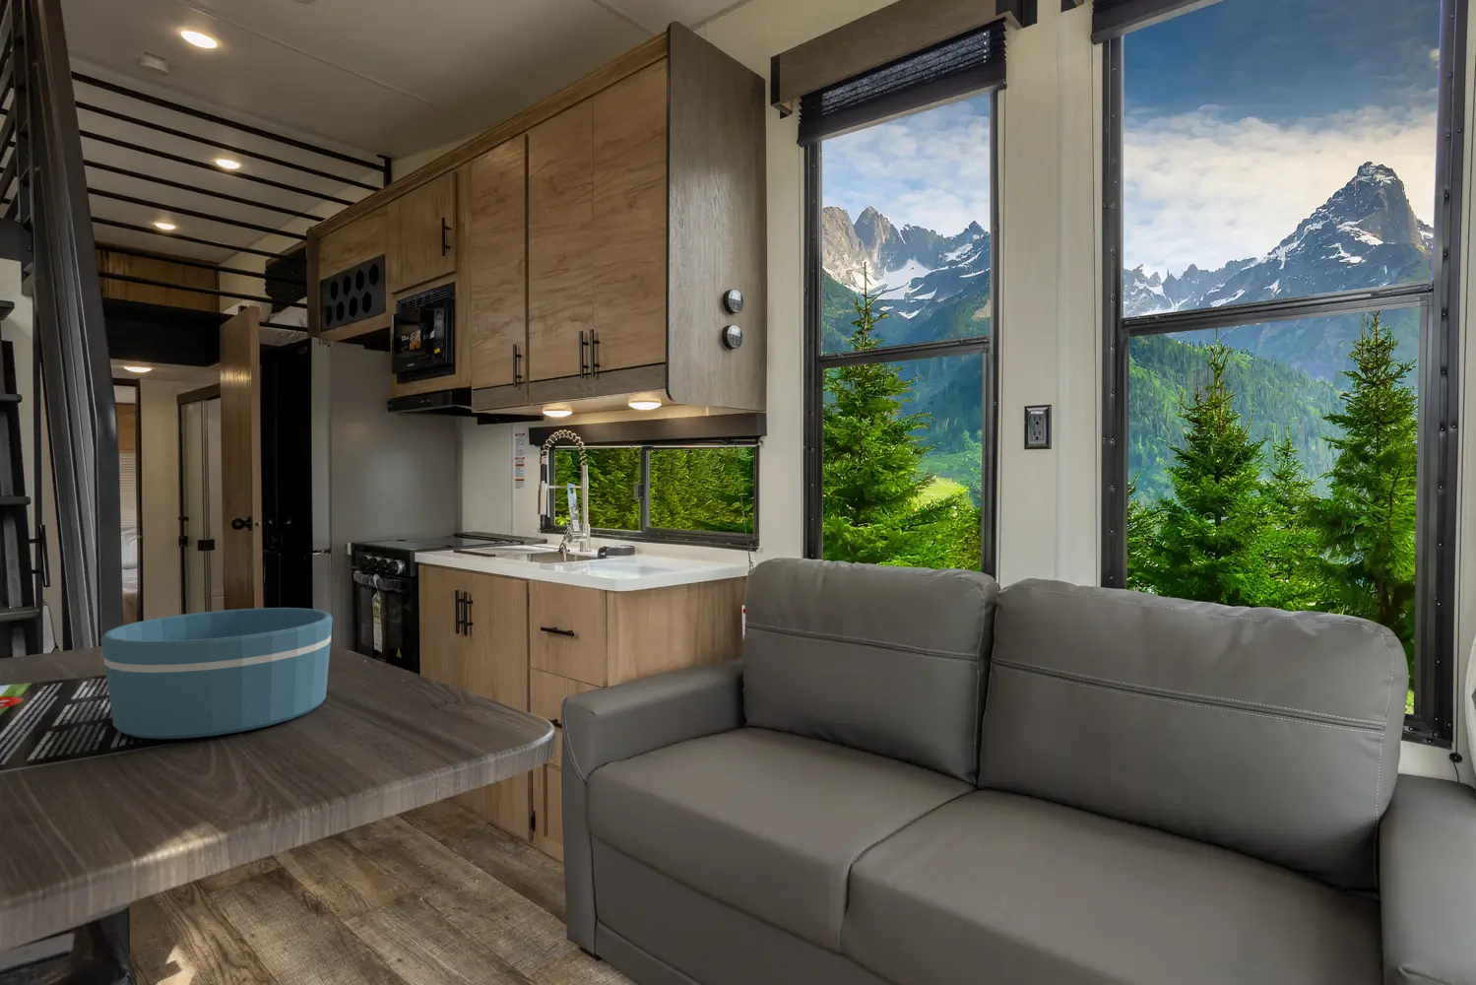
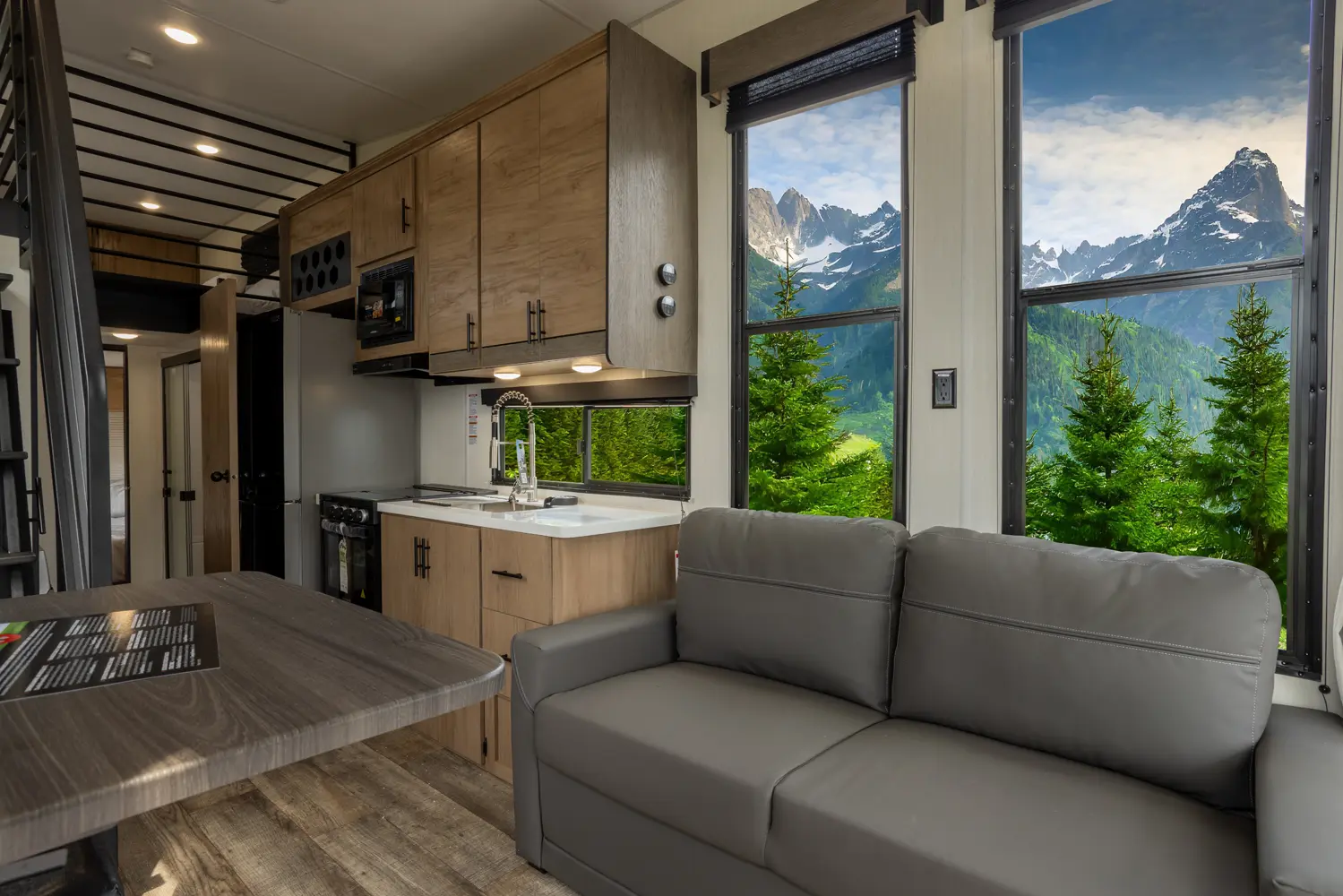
- bowl [100,607,334,740]
